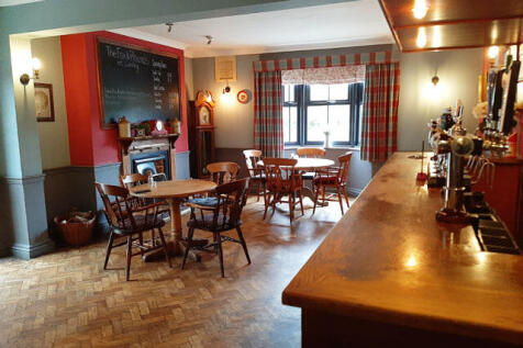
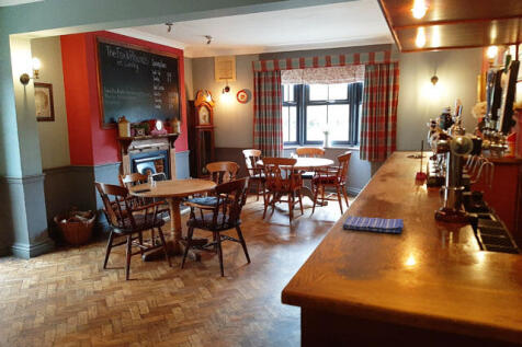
+ dish towel [342,215,405,234]
